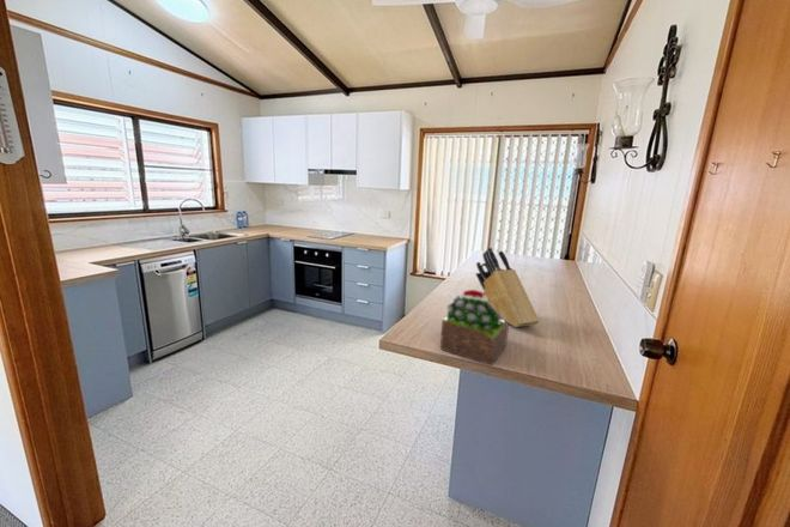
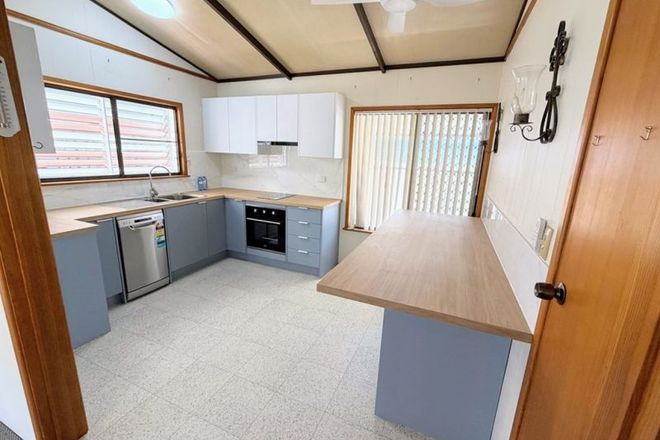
- knife block [475,247,541,328]
- succulent plant [439,289,510,367]
